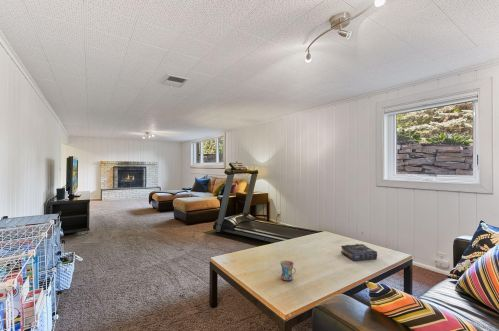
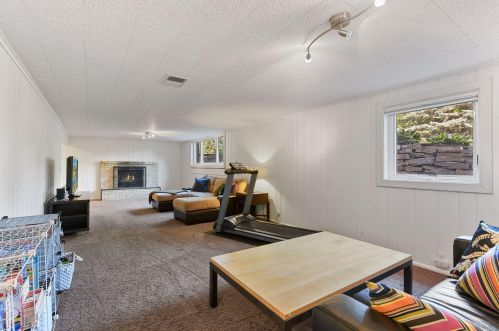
- mug [279,260,297,281]
- book [340,243,378,262]
